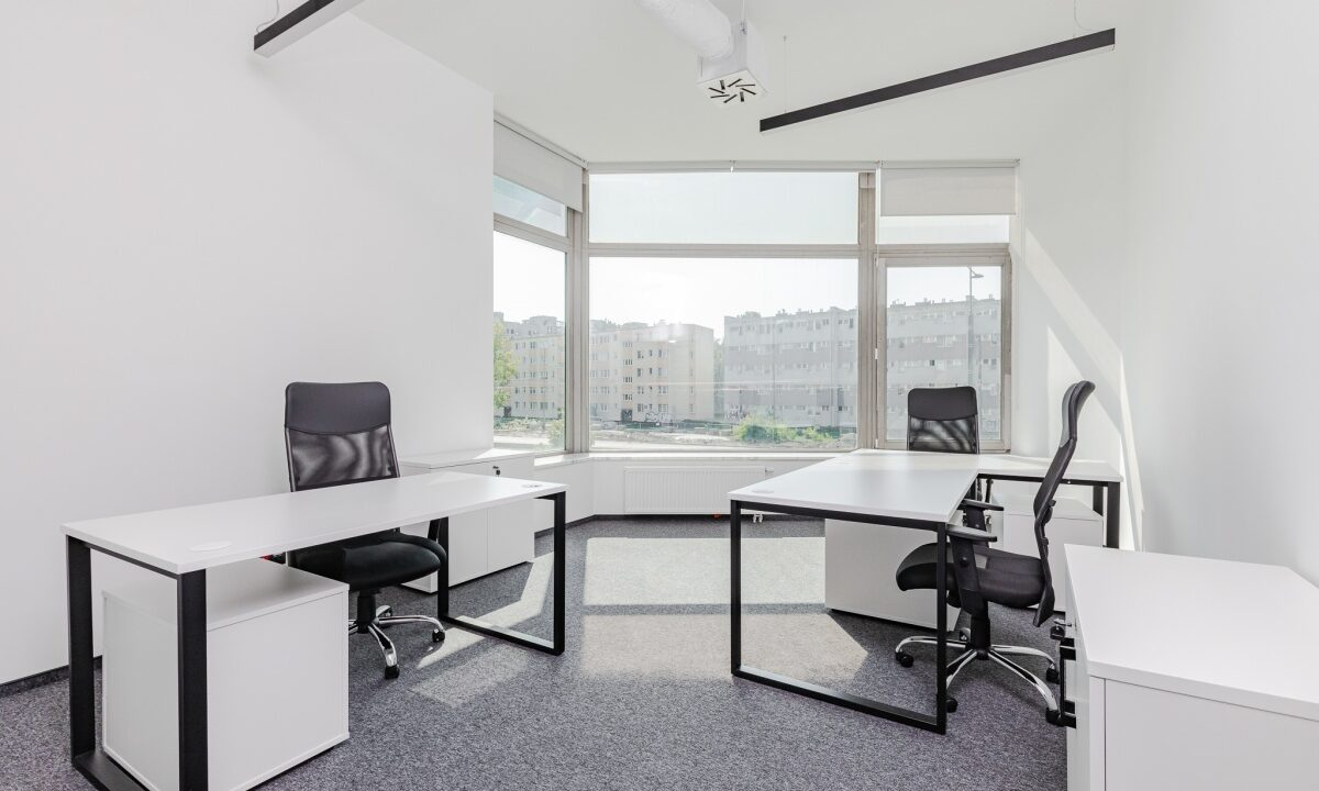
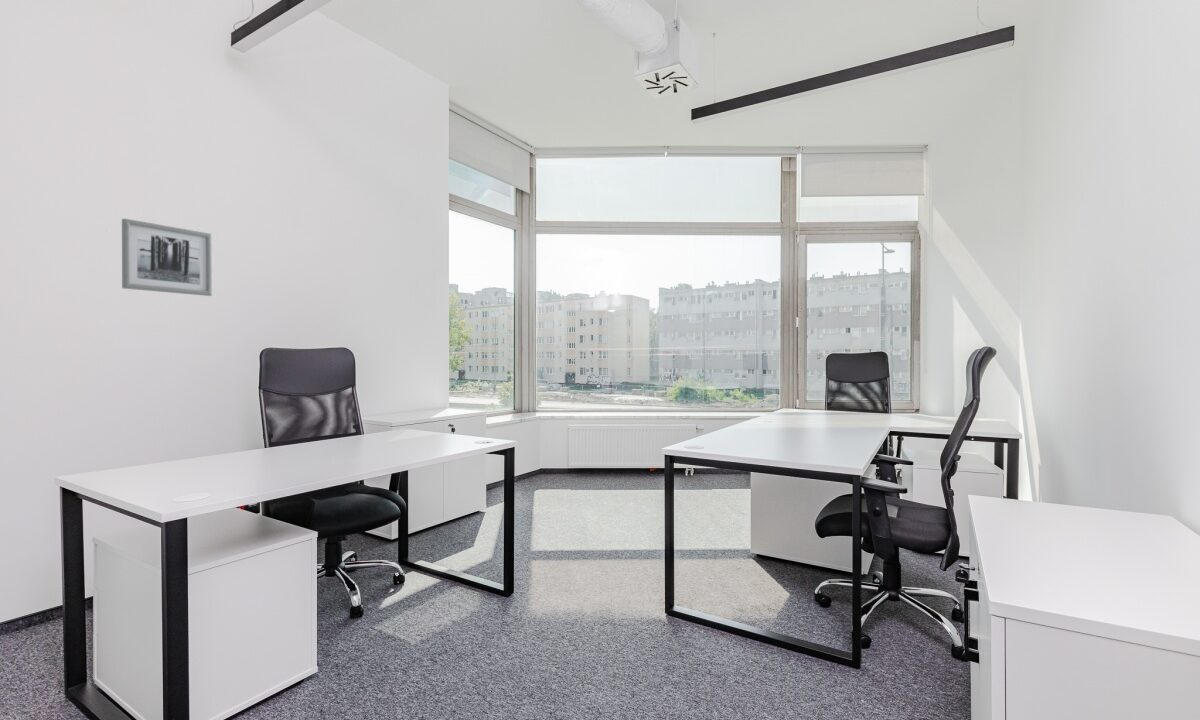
+ wall art [121,218,213,297]
